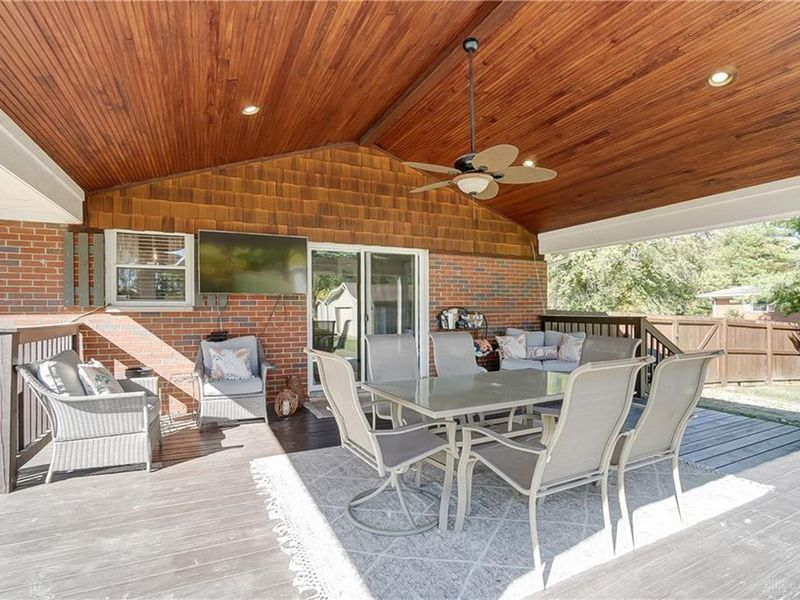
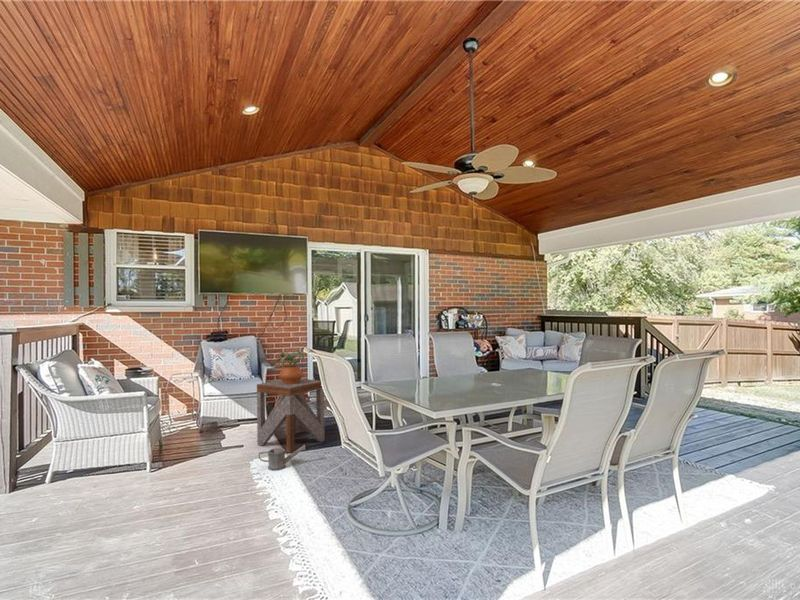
+ side table [256,378,325,454]
+ potted plant [275,349,305,384]
+ watering can [258,444,306,471]
